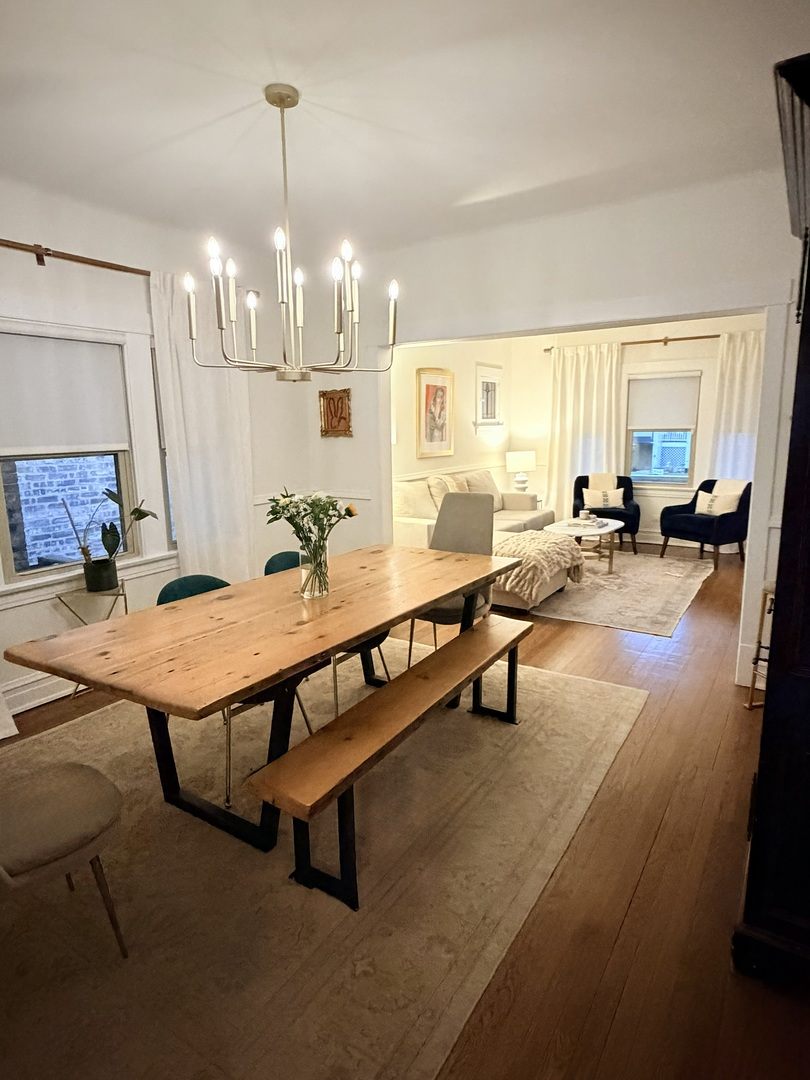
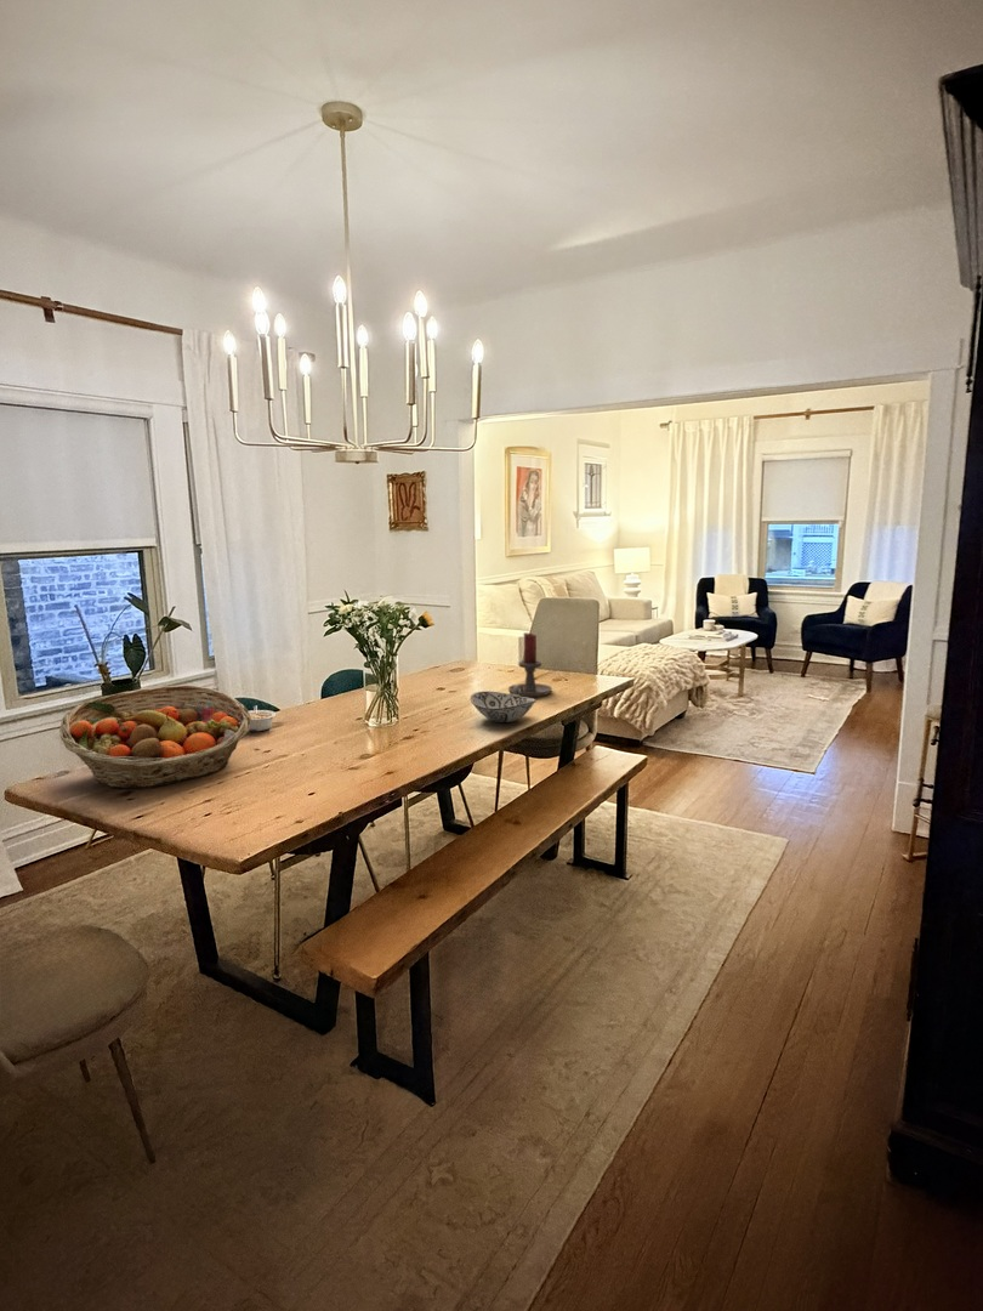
+ legume [248,704,277,732]
+ fruit basket [58,683,251,790]
+ candle holder [507,631,553,698]
+ decorative bowl [470,689,536,723]
